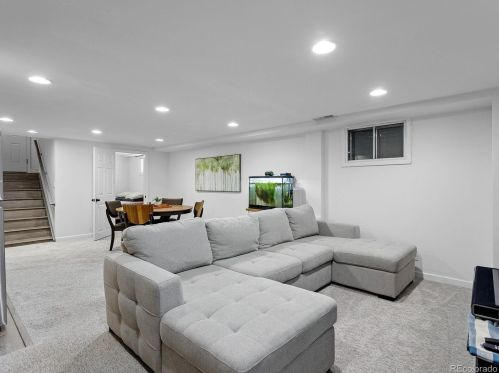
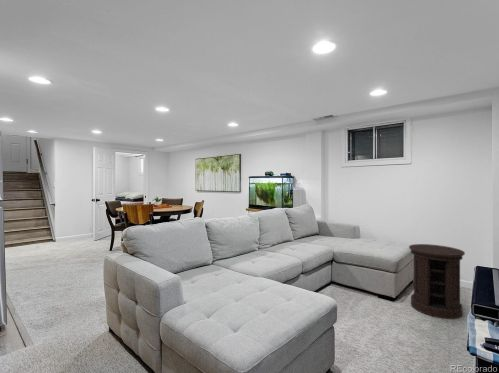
+ side table [408,243,466,320]
